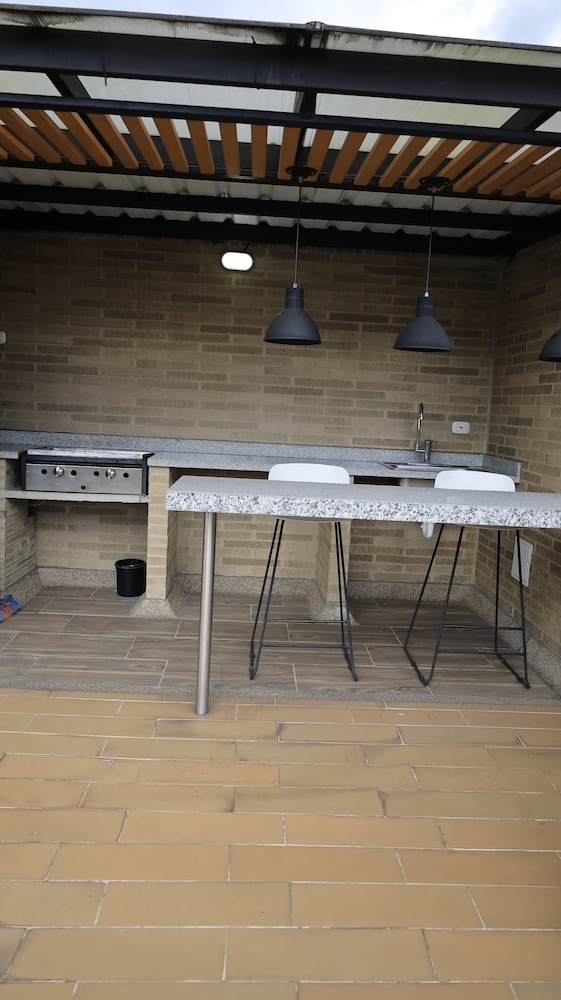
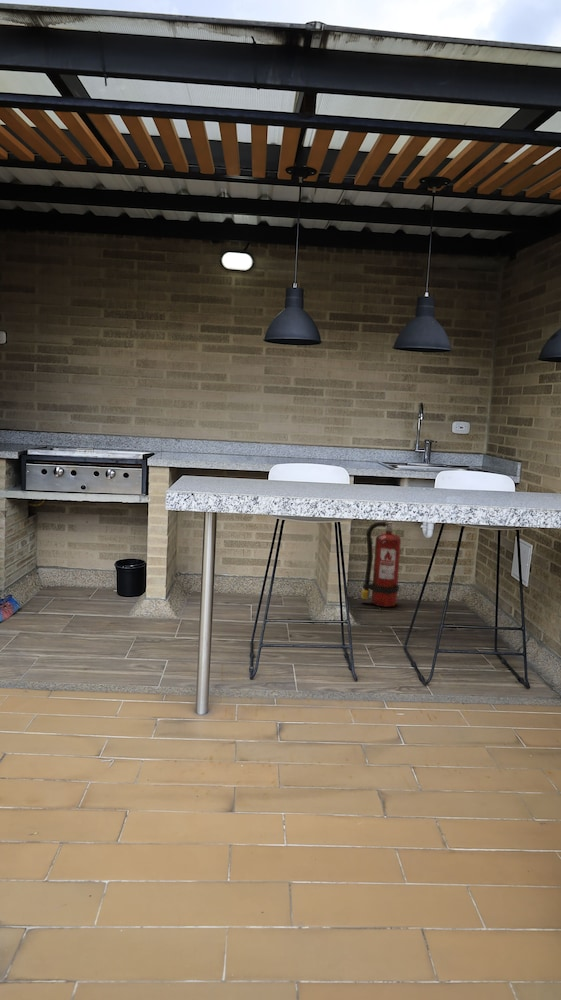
+ fire extinguisher [361,520,403,608]
